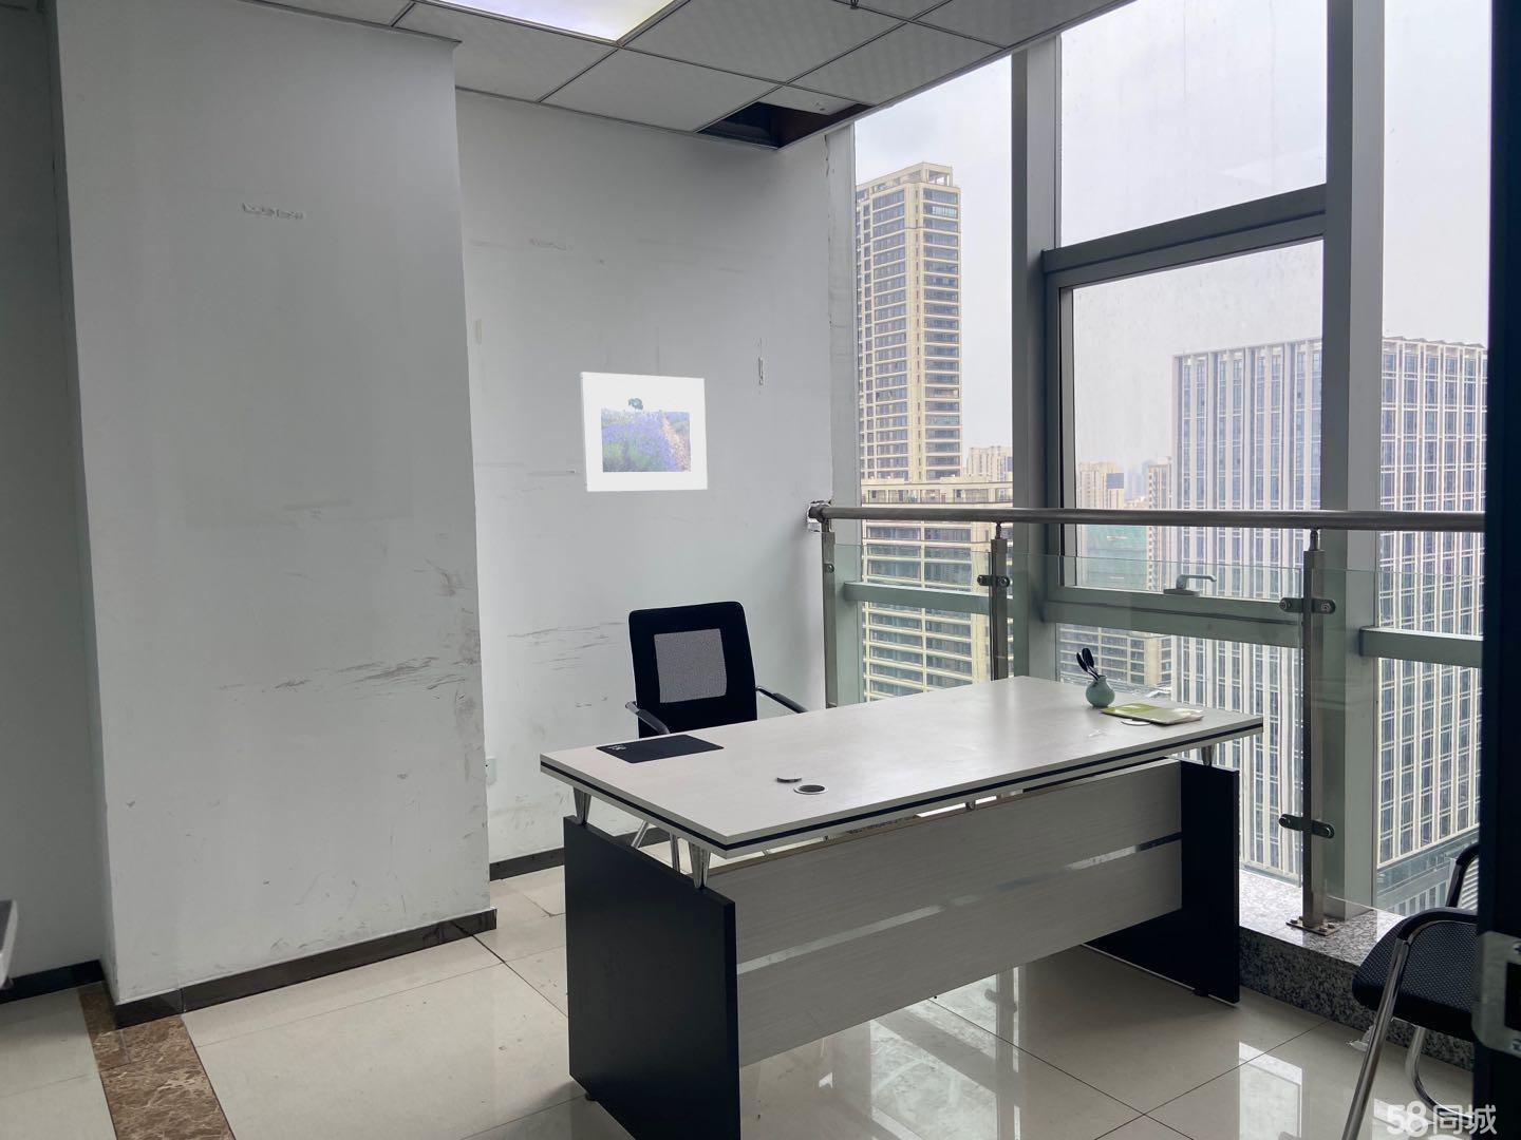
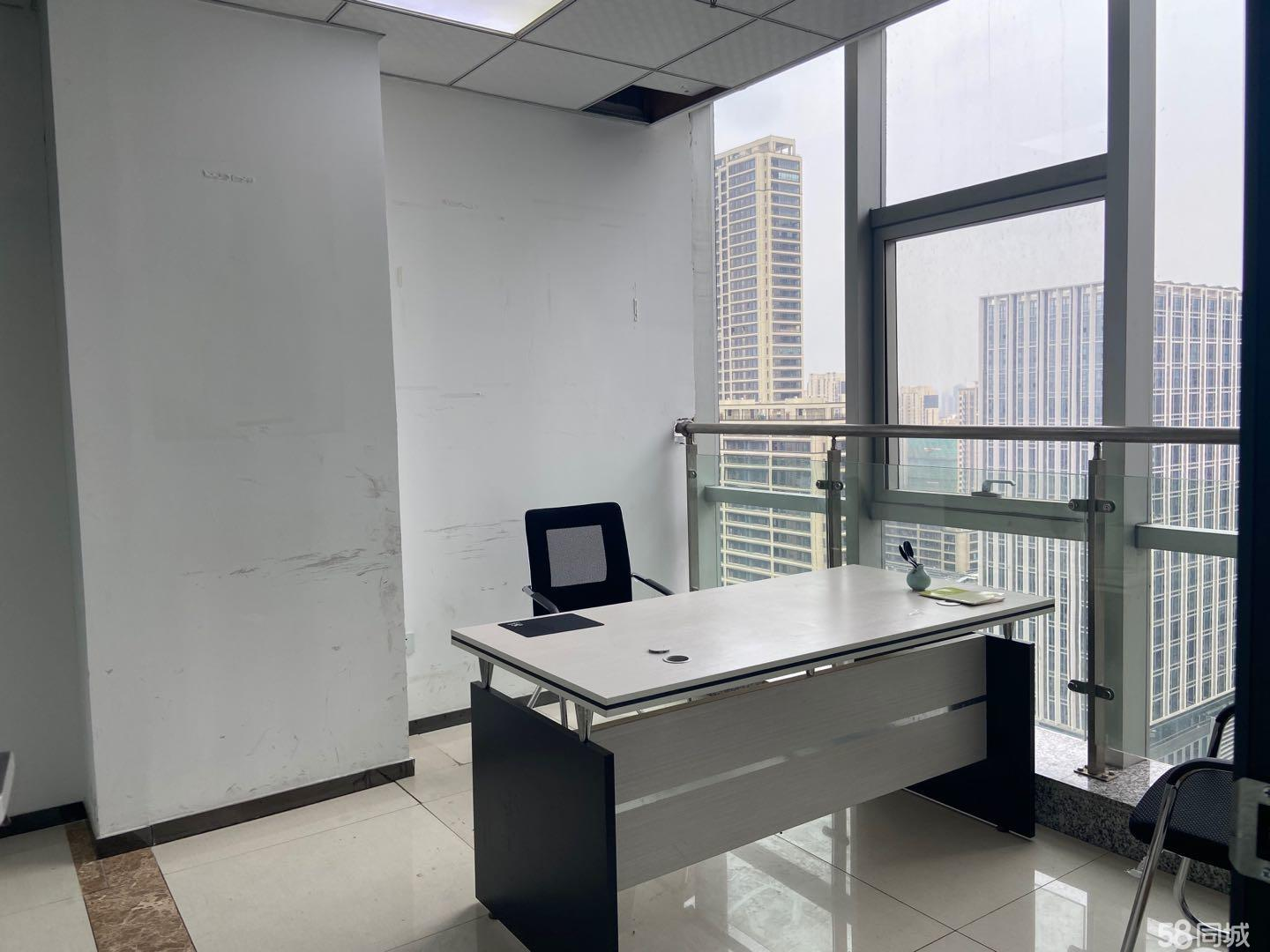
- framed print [578,370,709,493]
